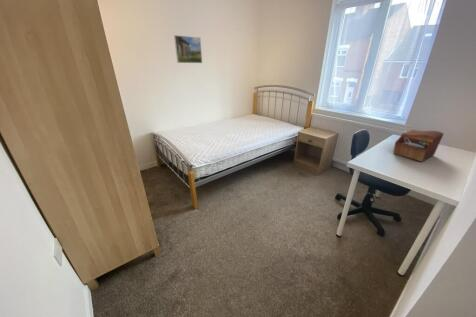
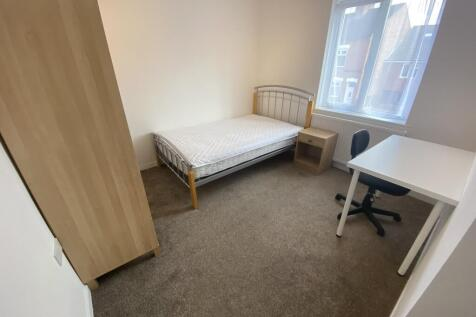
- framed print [173,34,203,64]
- sewing box [392,129,445,163]
